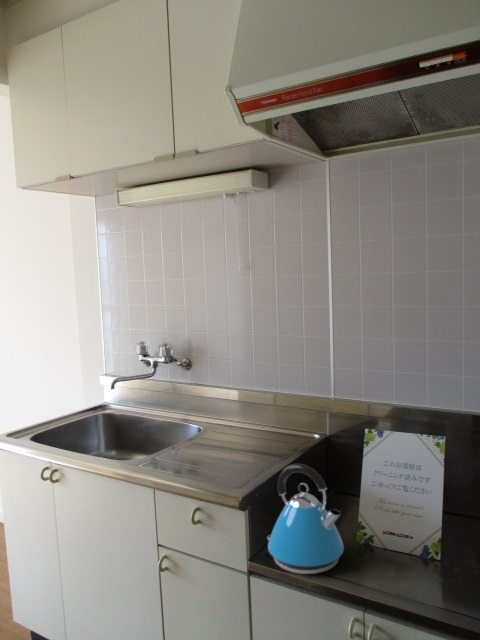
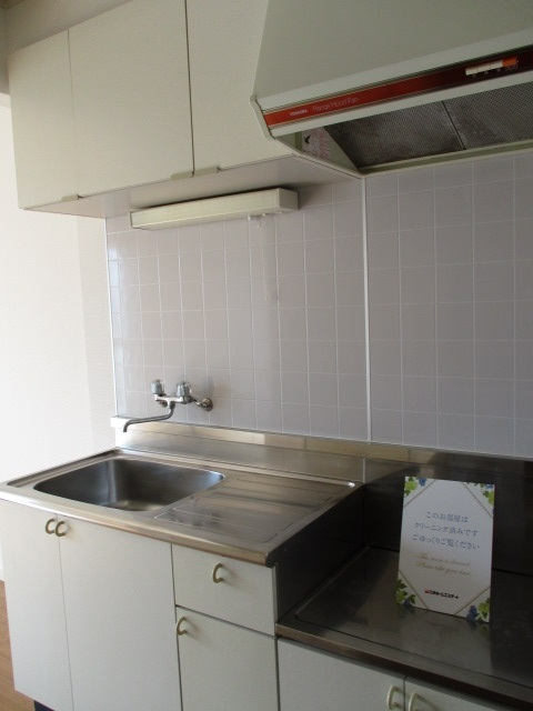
- kettle [266,463,345,575]
